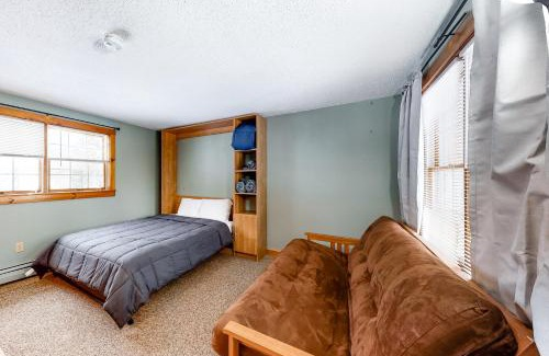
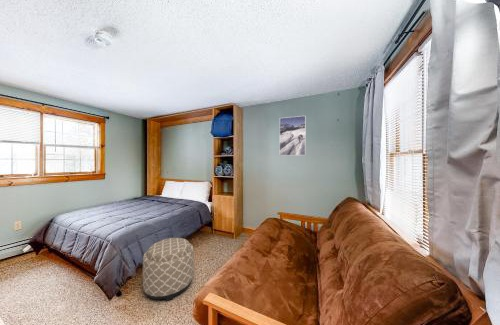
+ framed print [279,115,307,156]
+ ottoman [142,237,195,302]
